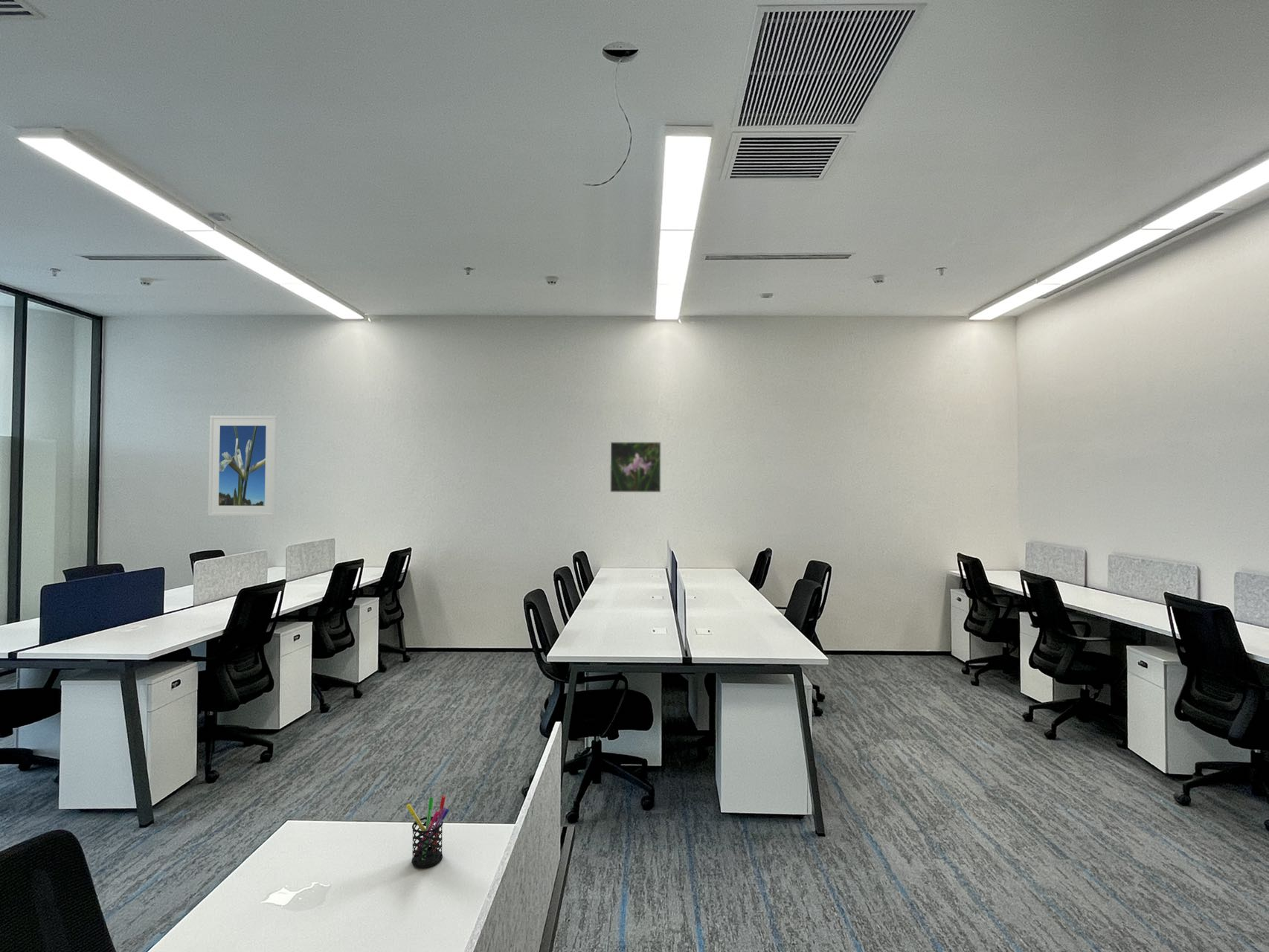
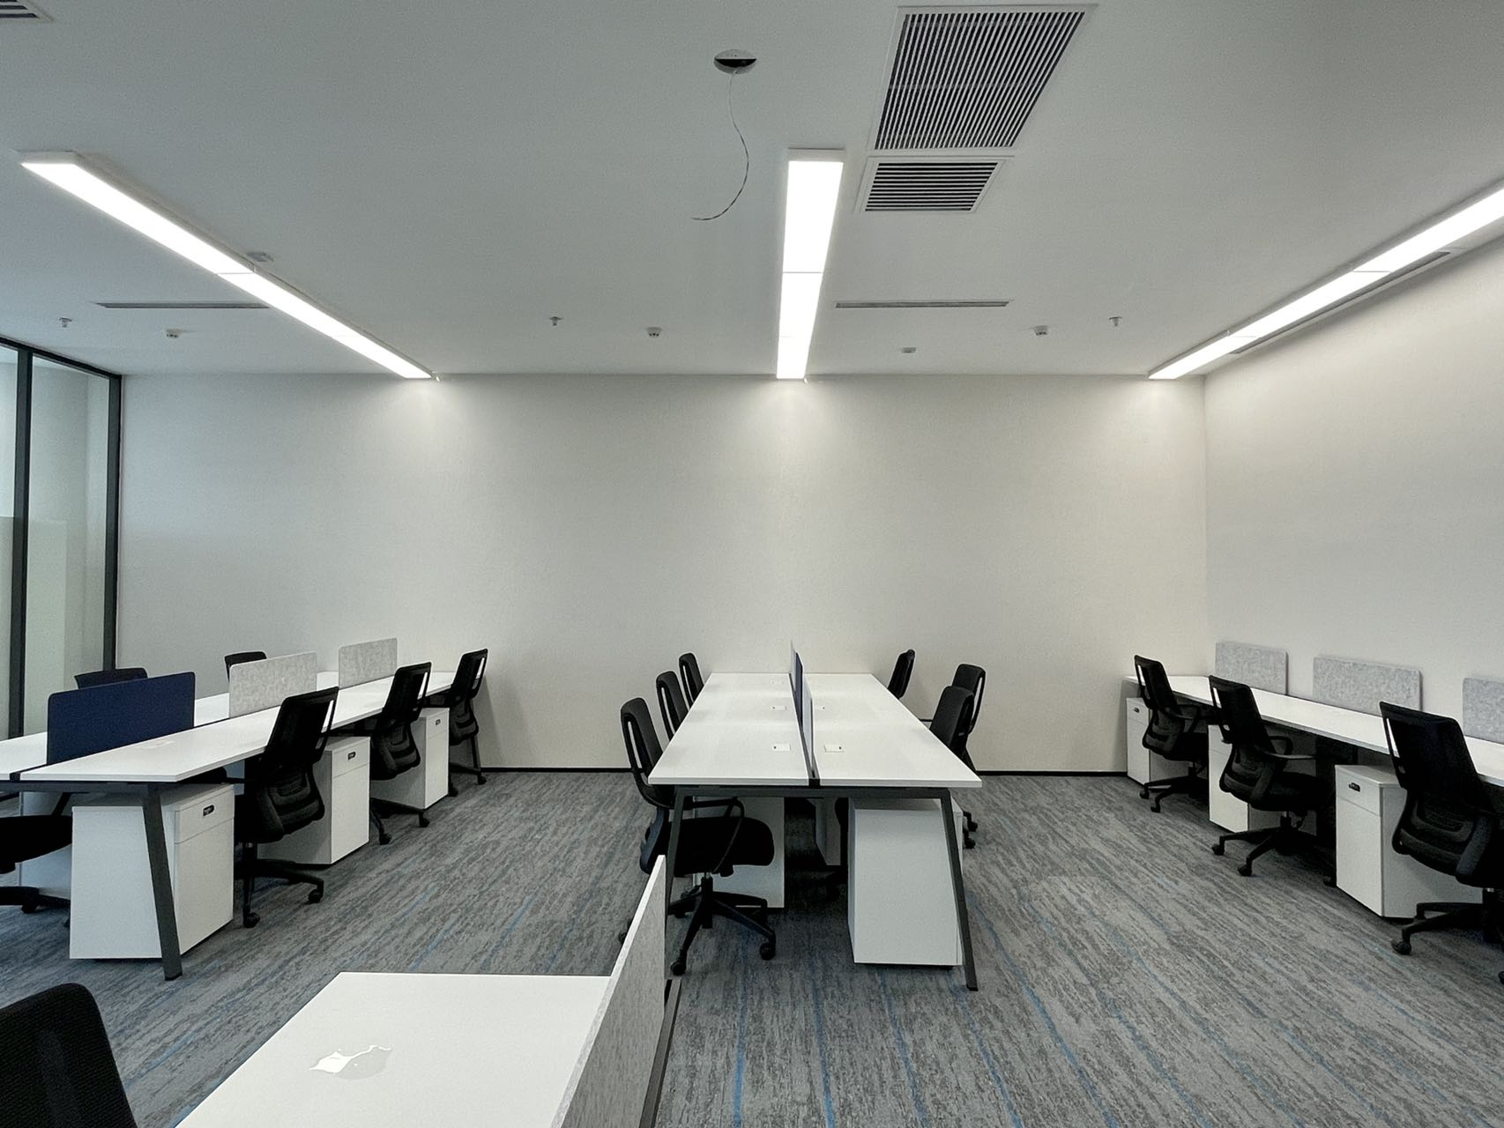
- pen holder [405,795,449,869]
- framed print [208,415,277,517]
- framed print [609,441,661,493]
